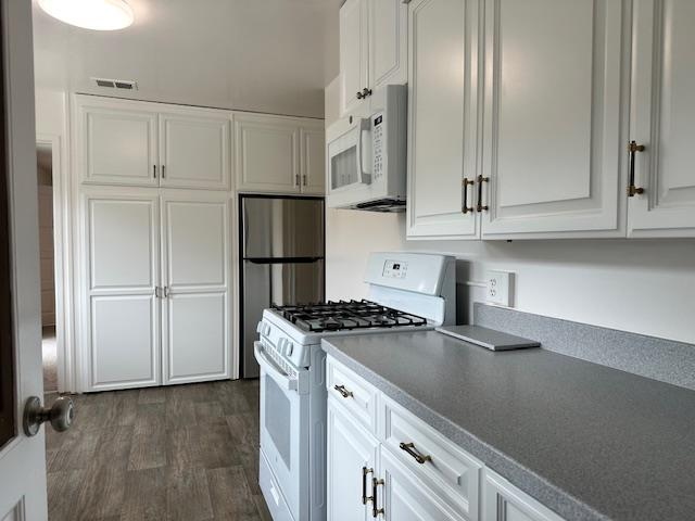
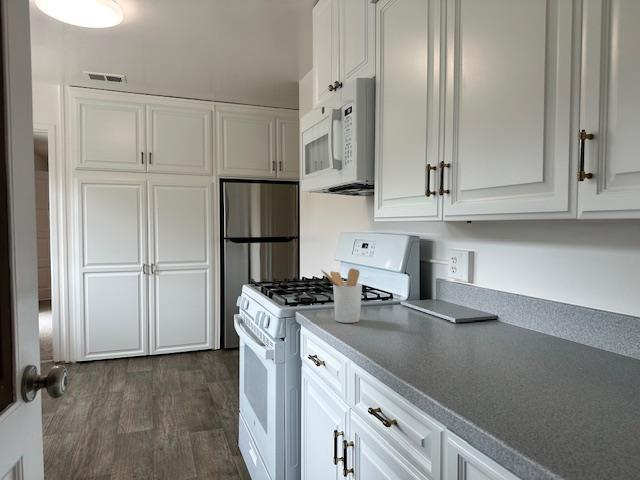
+ utensil holder [320,267,363,324]
